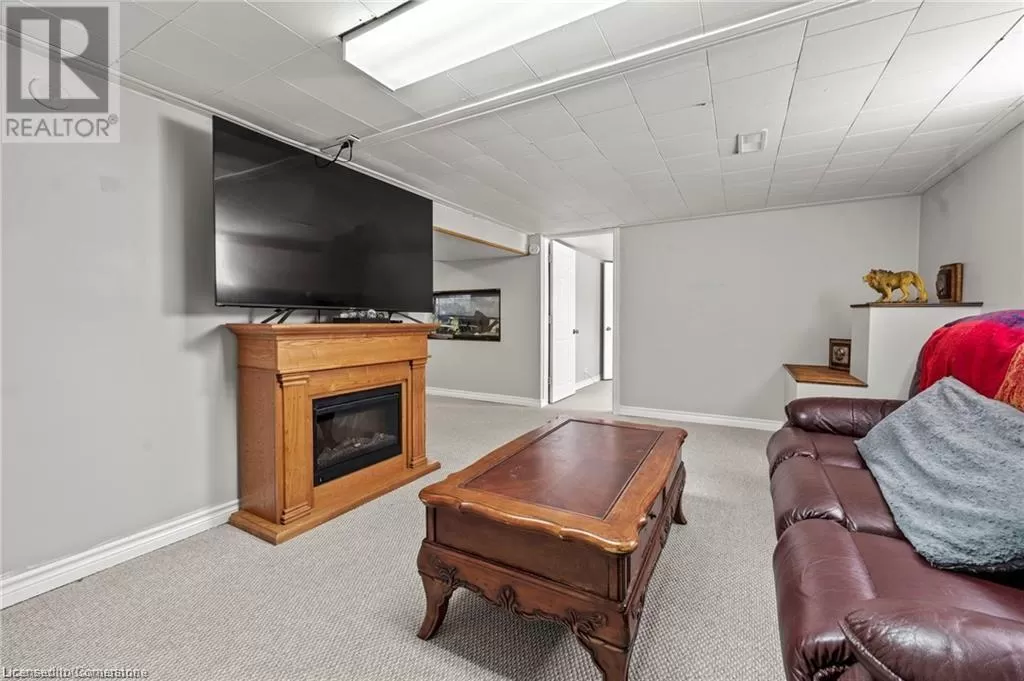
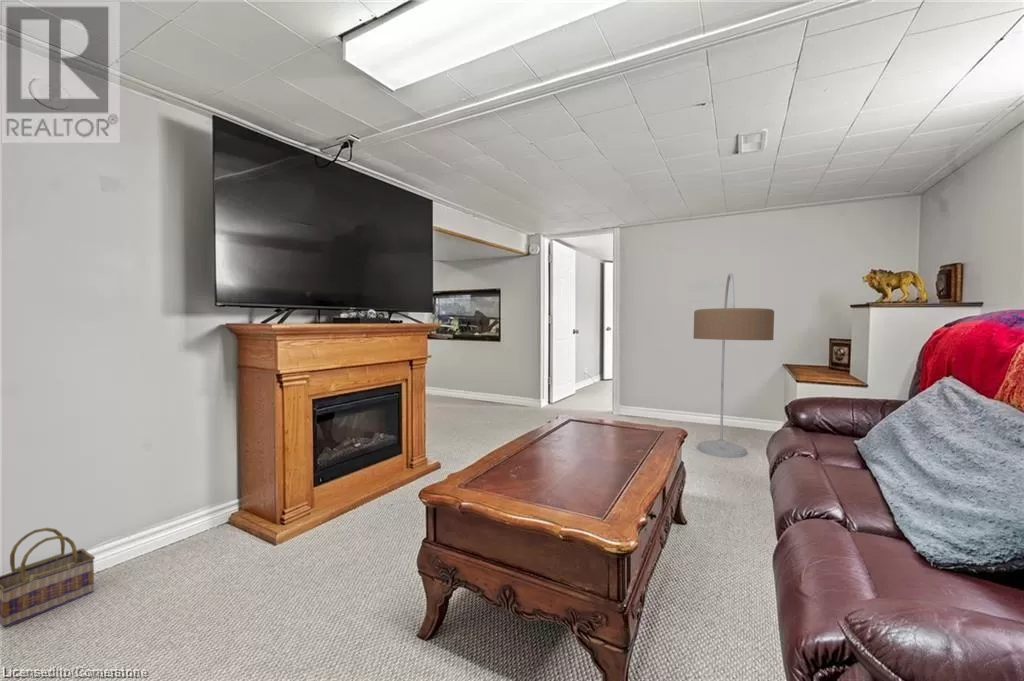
+ basket [0,527,96,629]
+ floor lamp [693,272,775,459]
